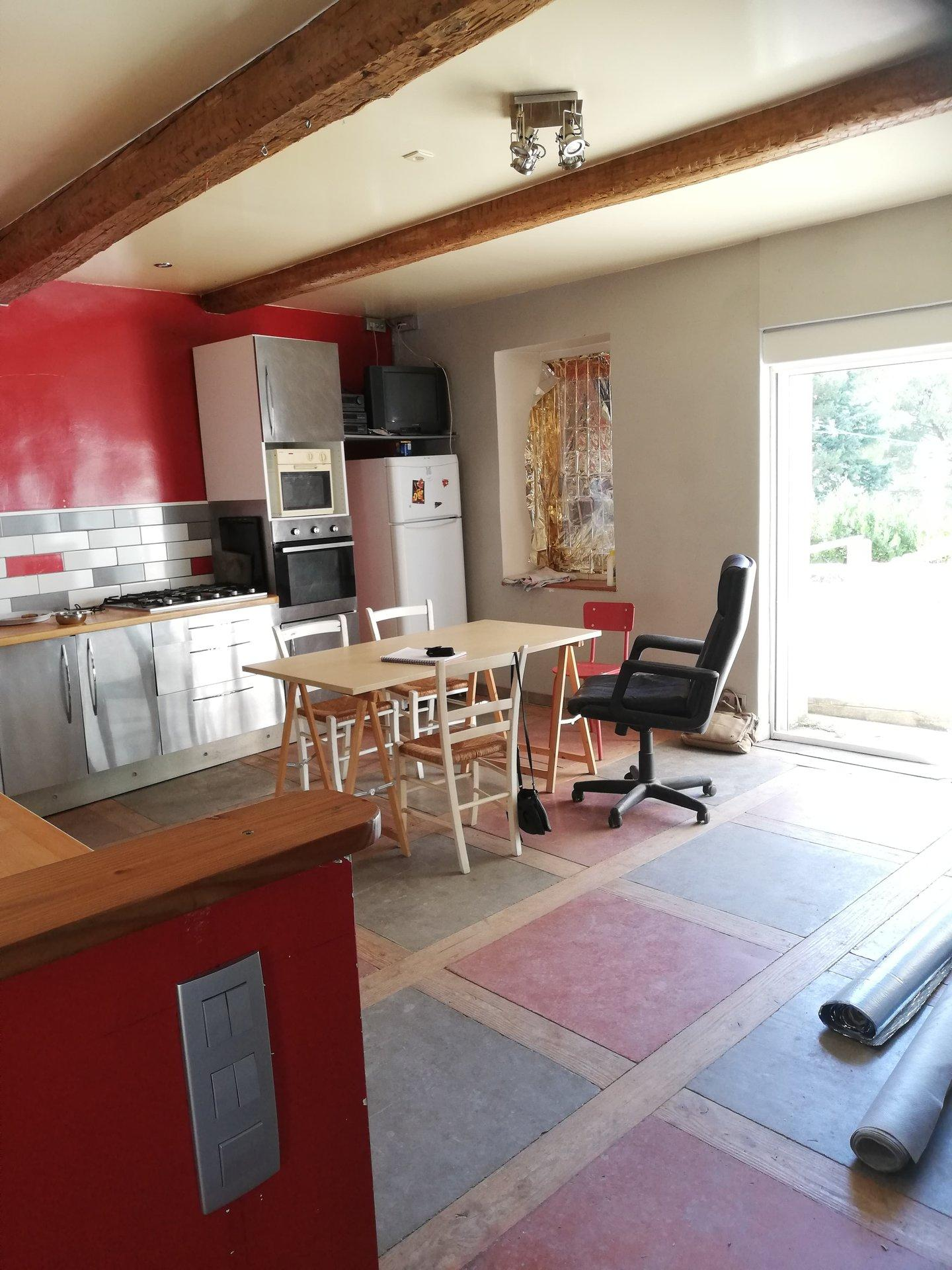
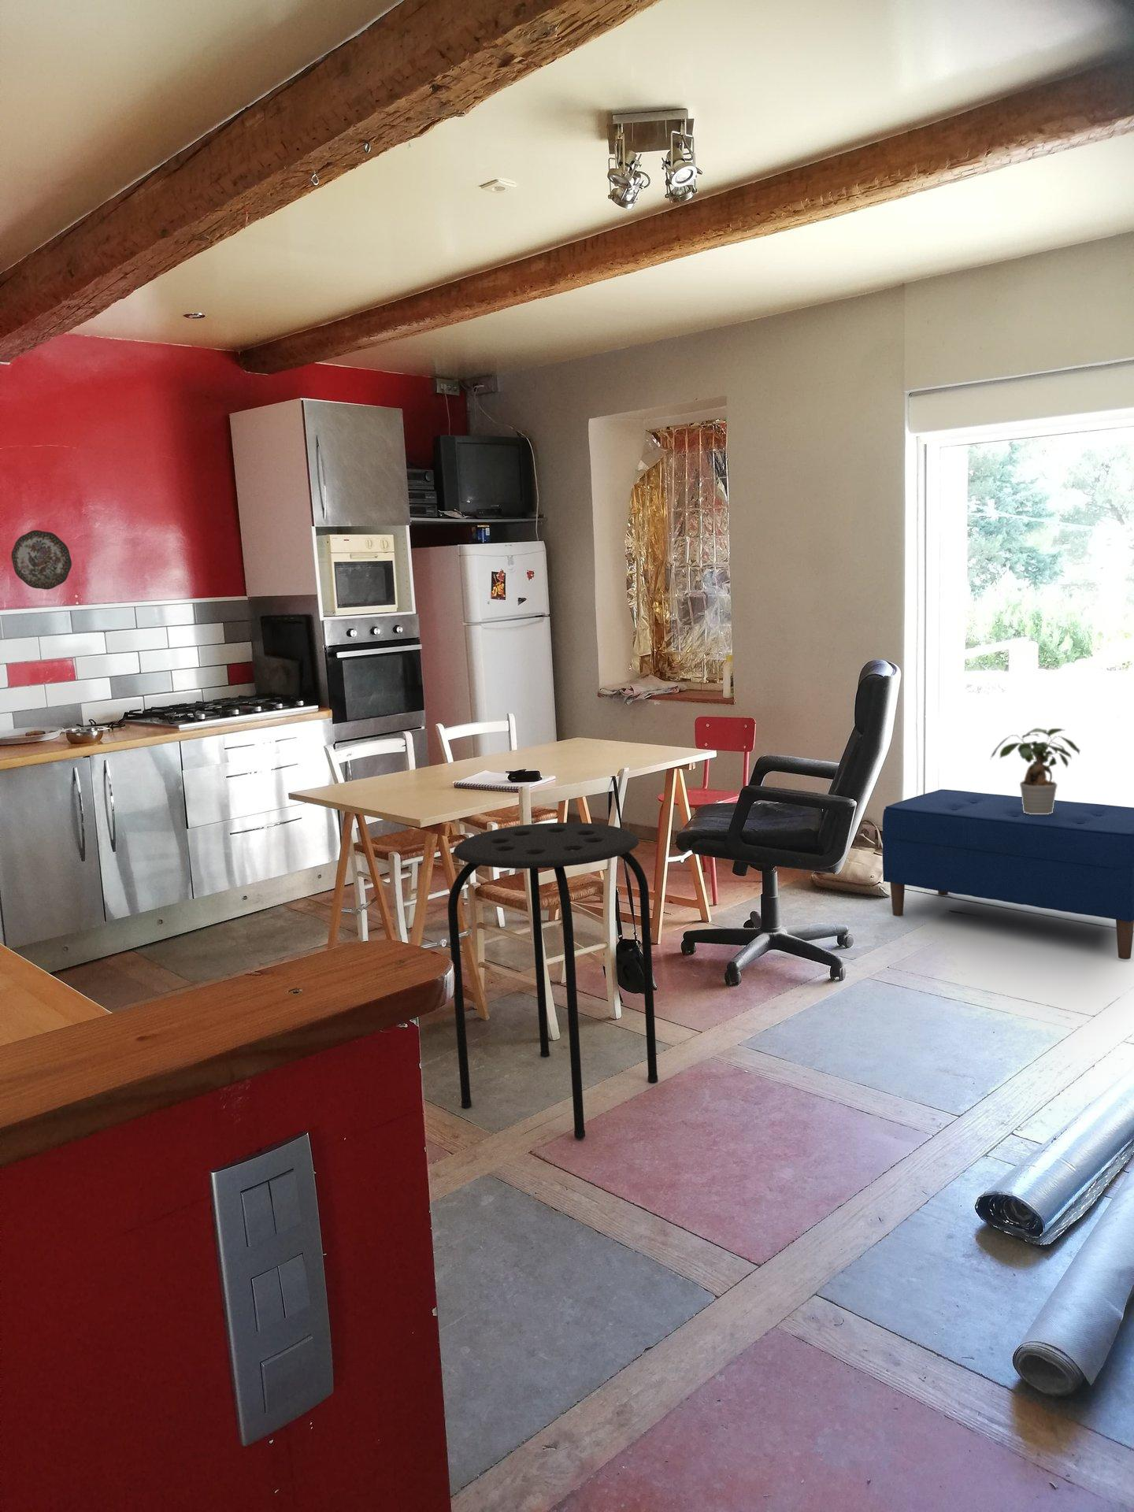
+ potted plant [990,727,1080,814]
+ stool [448,823,659,1139]
+ bench [881,788,1134,960]
+ decorative plate [11,530,73,589]
